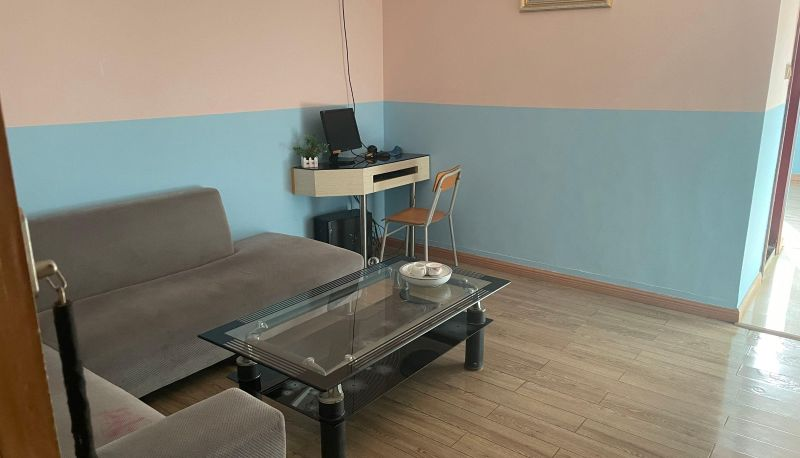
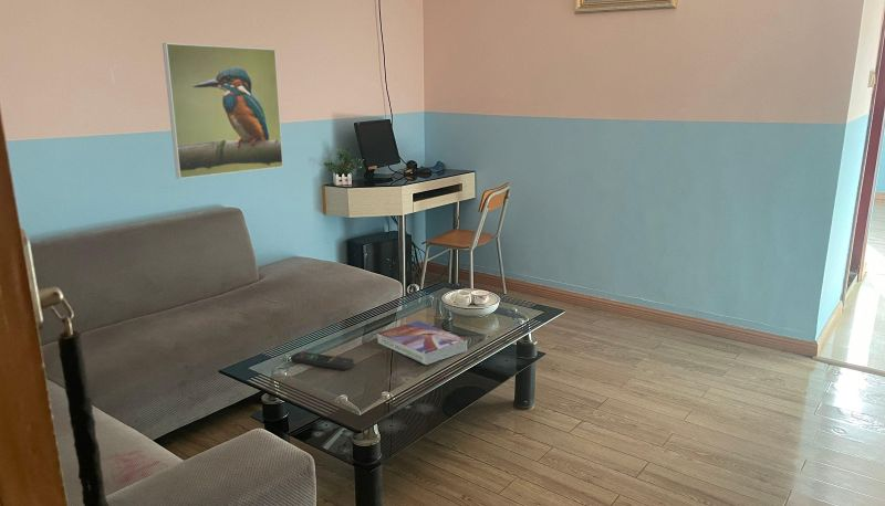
+ remote control [290,350,355,371]
+ textbook [377,320,468,366]
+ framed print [162,42,284,180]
